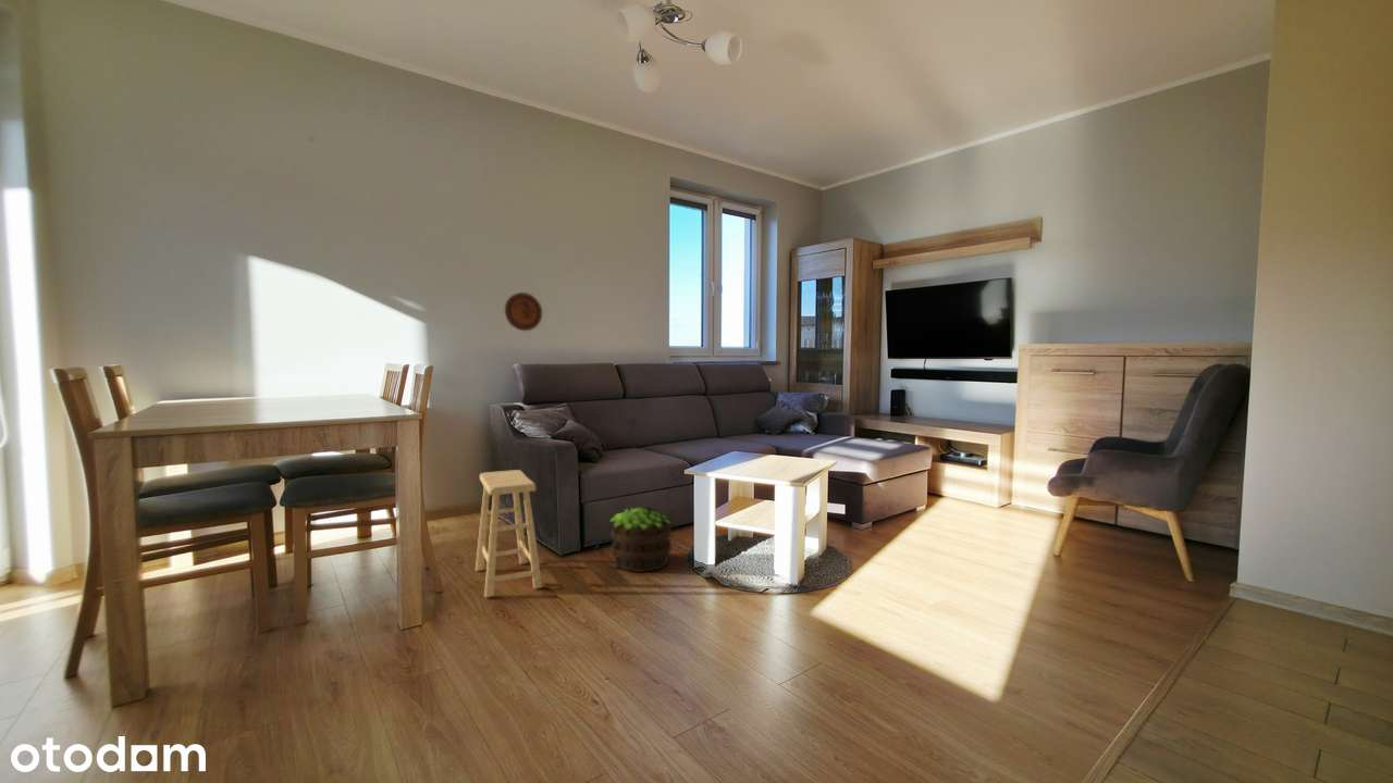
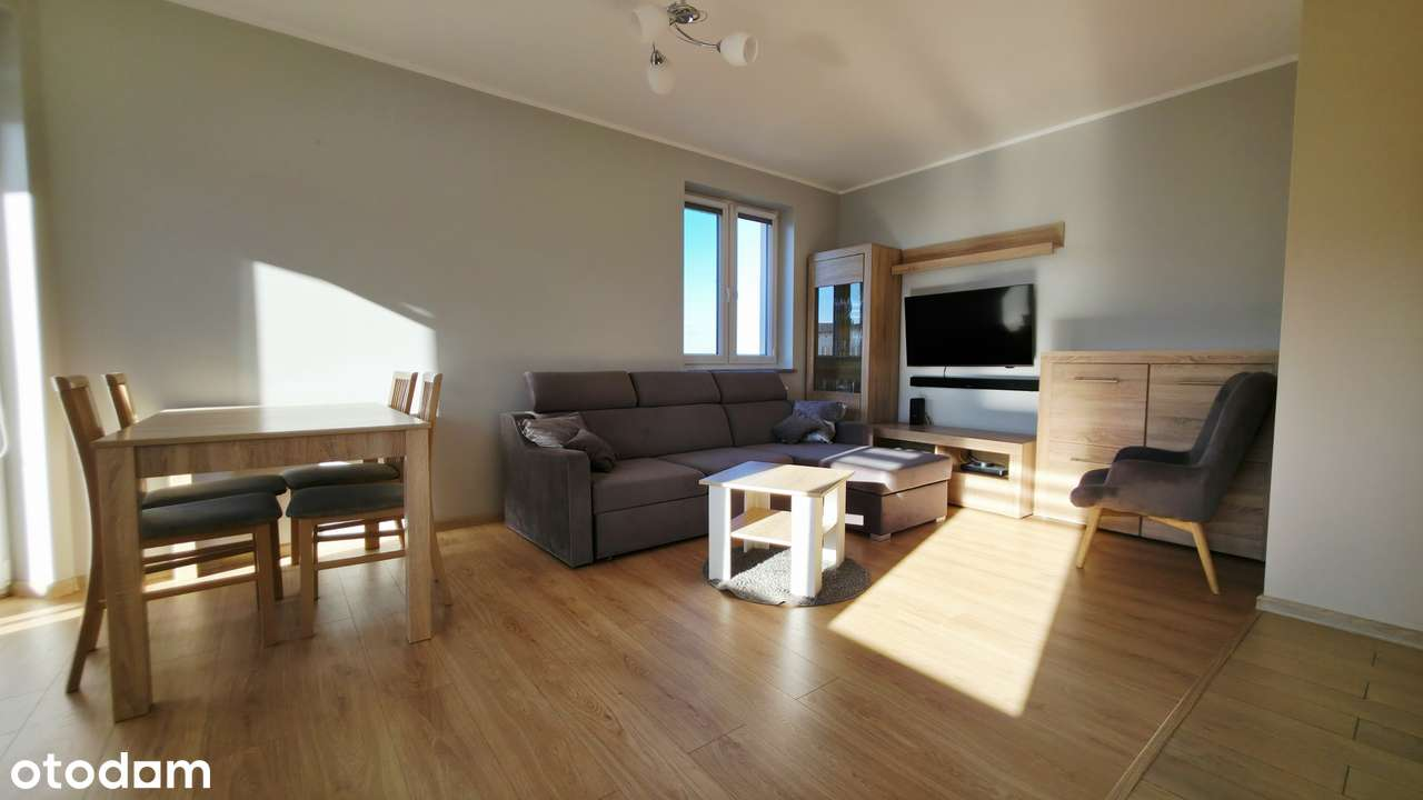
- footstool [474,469,543,599]
- decorative plate [504,291,543,332]
- potted plant [608,506,673,573]
